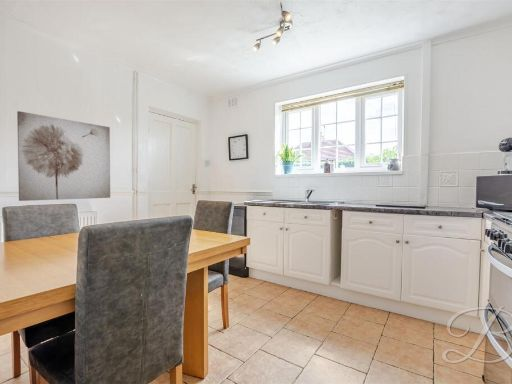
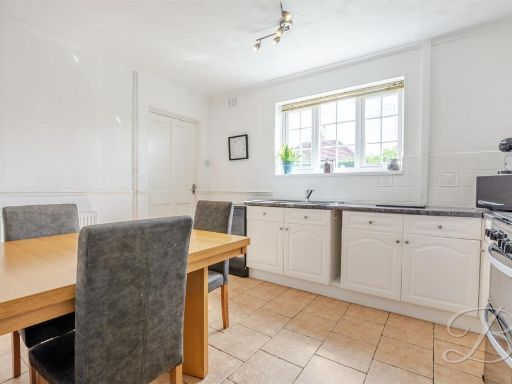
- wall art [16,110,111,202]
